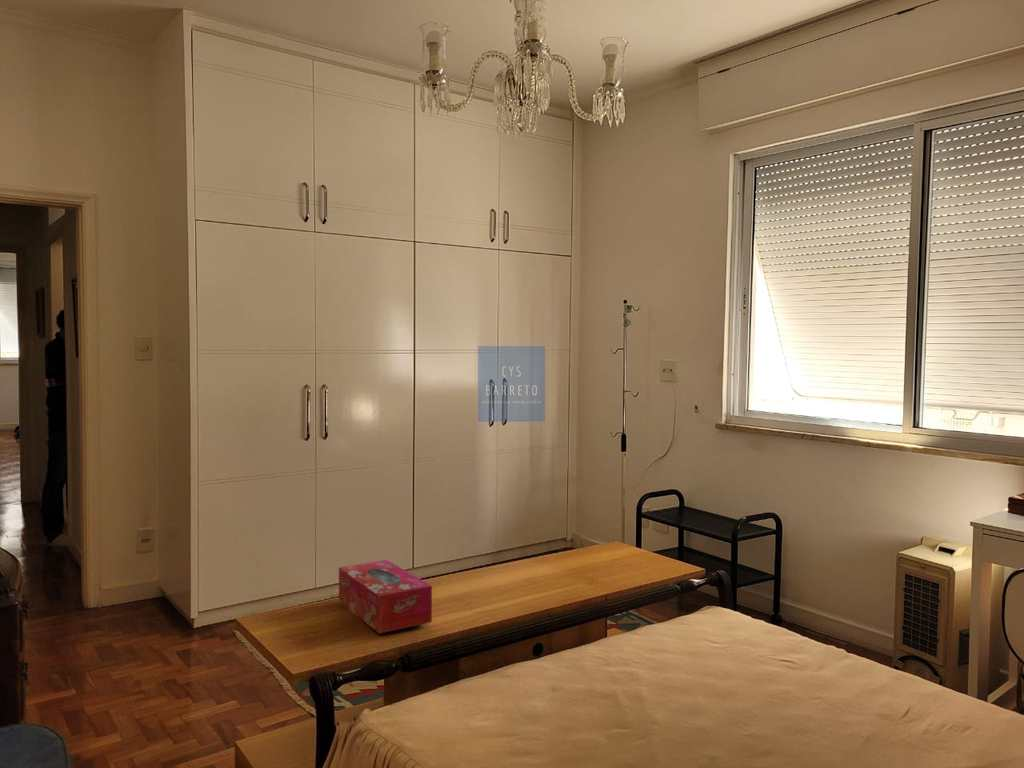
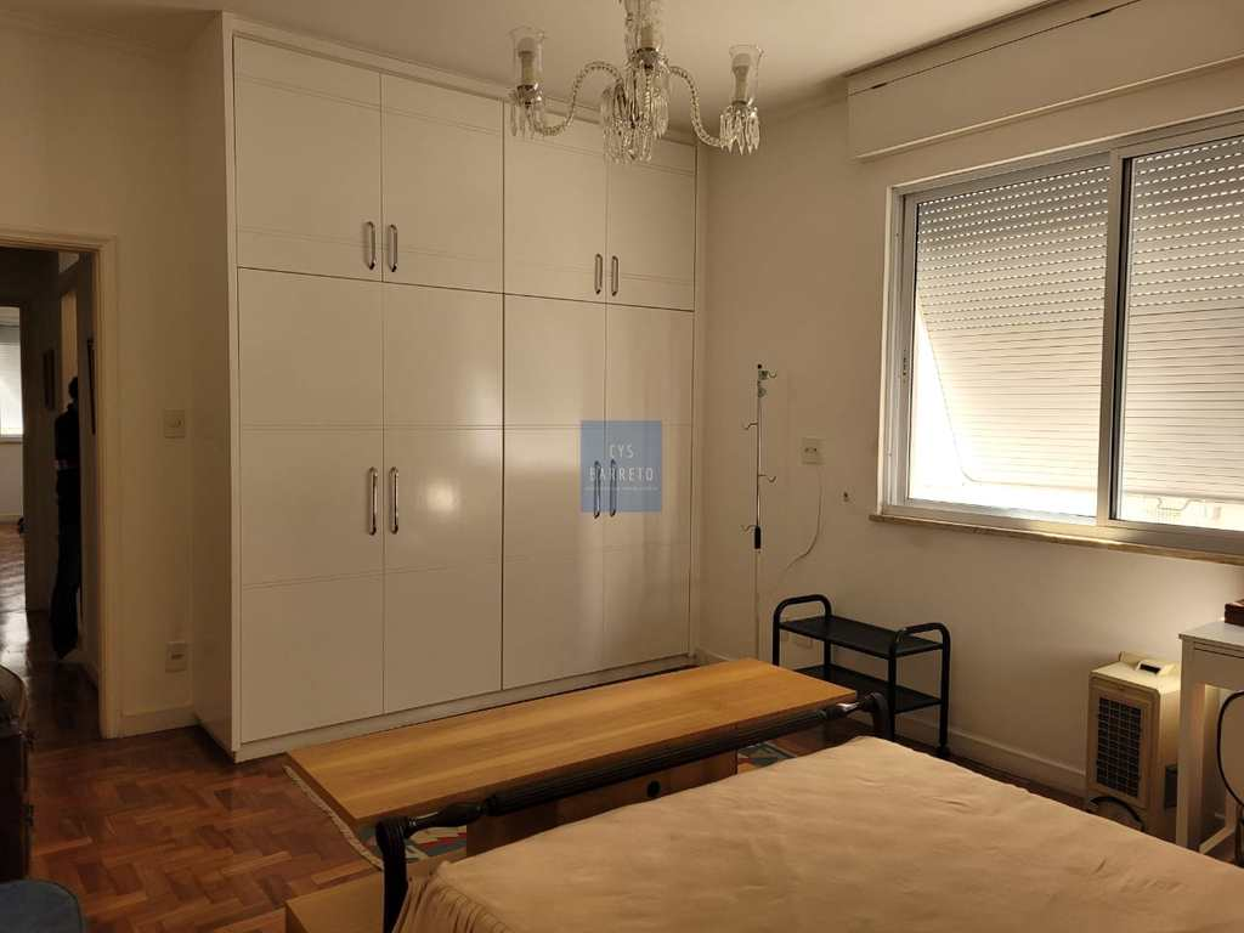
- tissue box [338,559,433,635]
